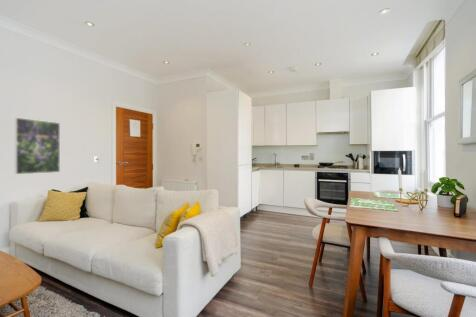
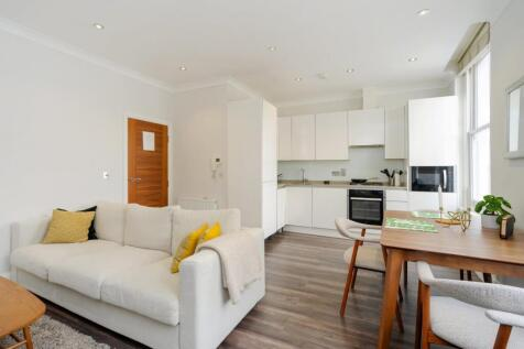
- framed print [14,117,61,175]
